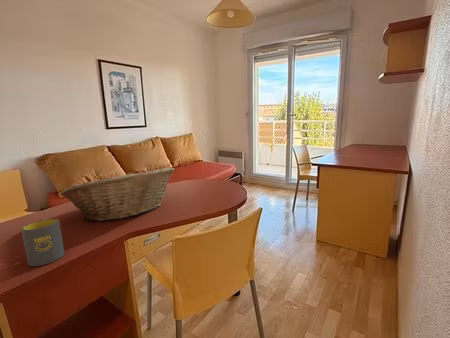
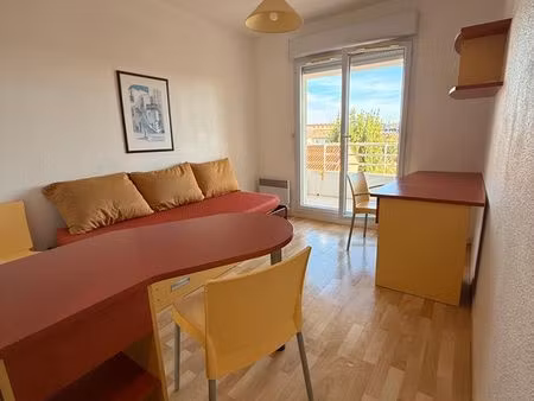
- mug [20,218,65,267]
- fruit basket [59,166,175,222]
